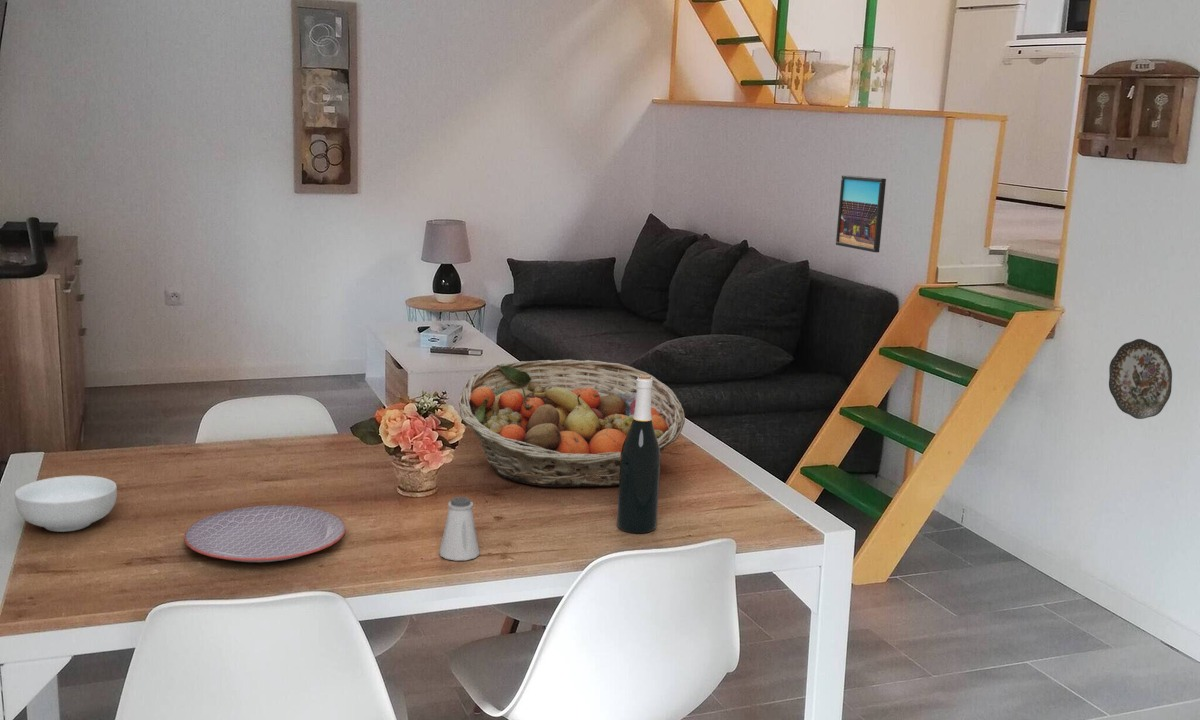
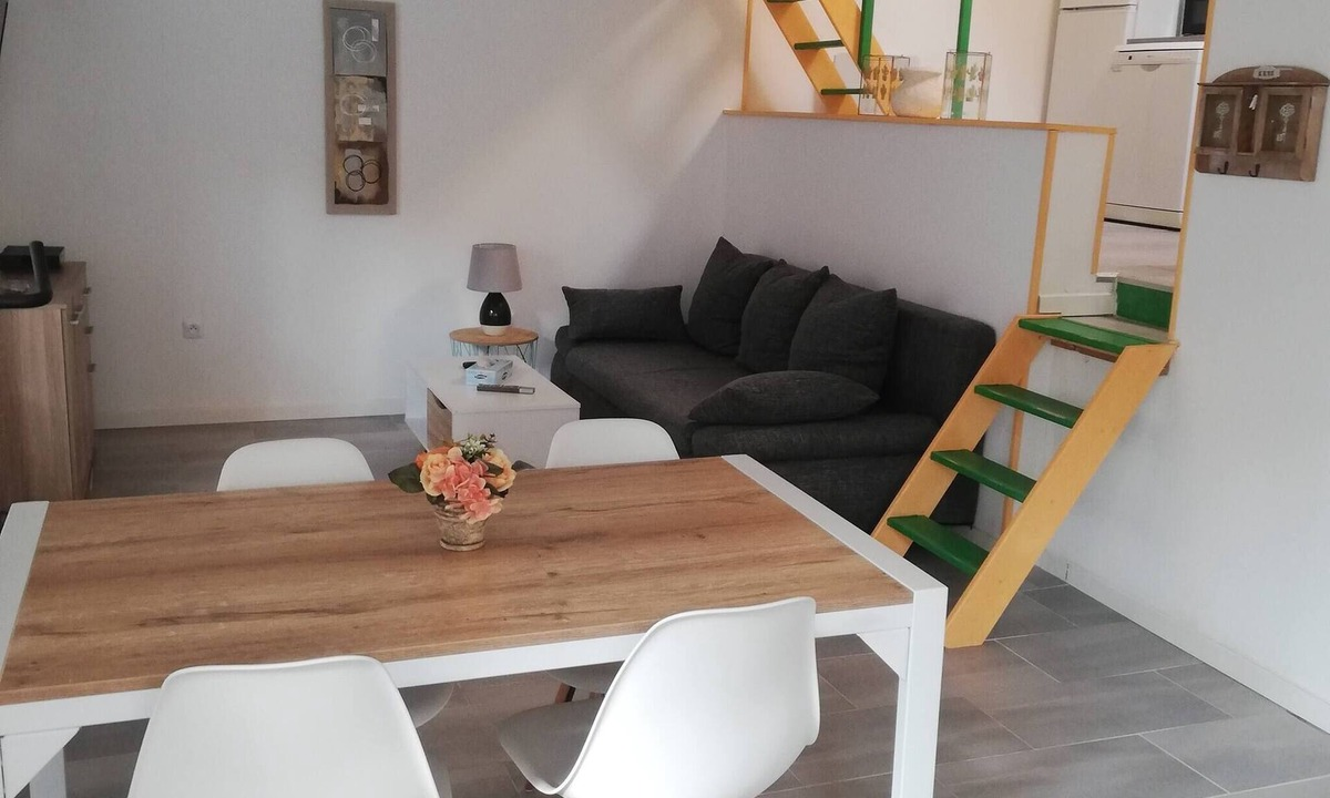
- fruit basket [458,359,686,488]
- wine bottle [616,375,661,534]
- saltshaker [438,496,481,561]
- cereal bowl [14,475,118,533]
- plate [183,504,347,563]
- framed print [835,174,887,253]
- decorative plate [1108,338,1173,420]
